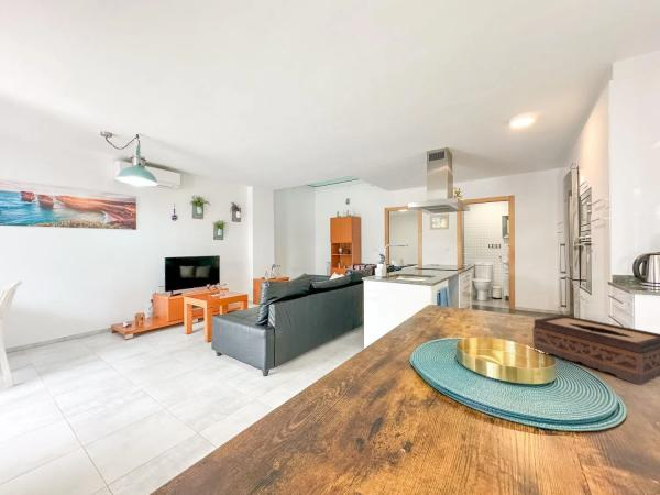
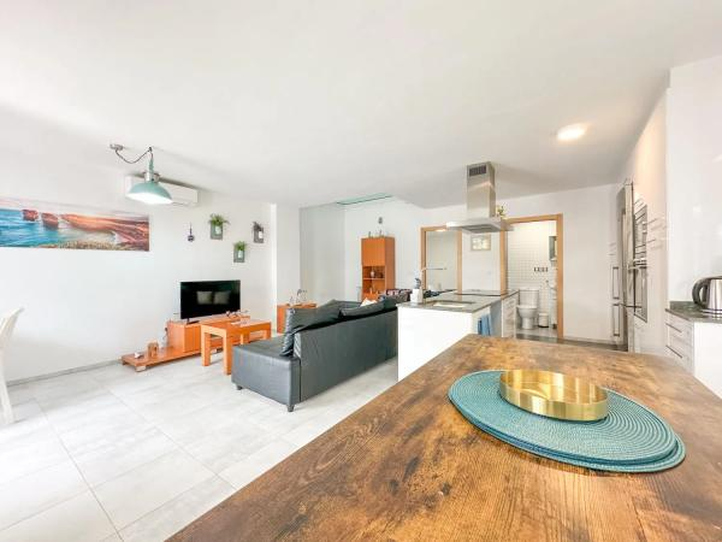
- tissue box [531,315,660,386]
